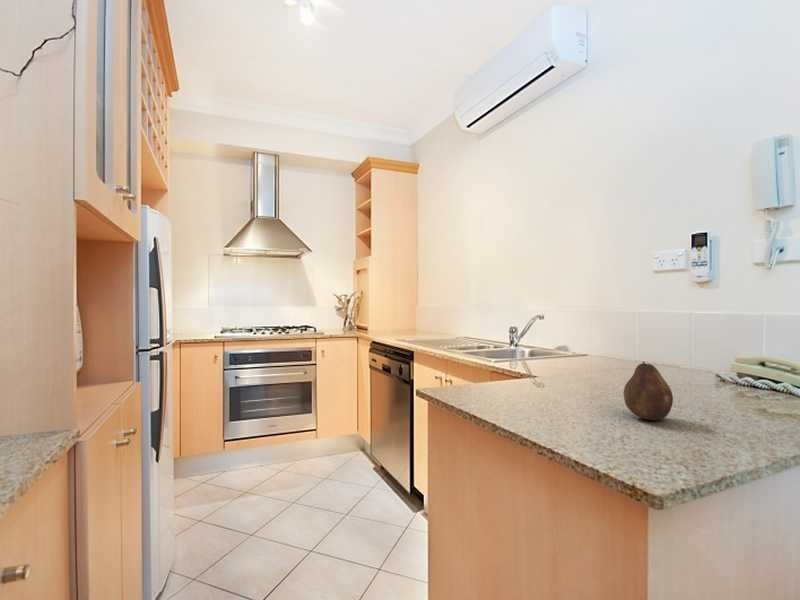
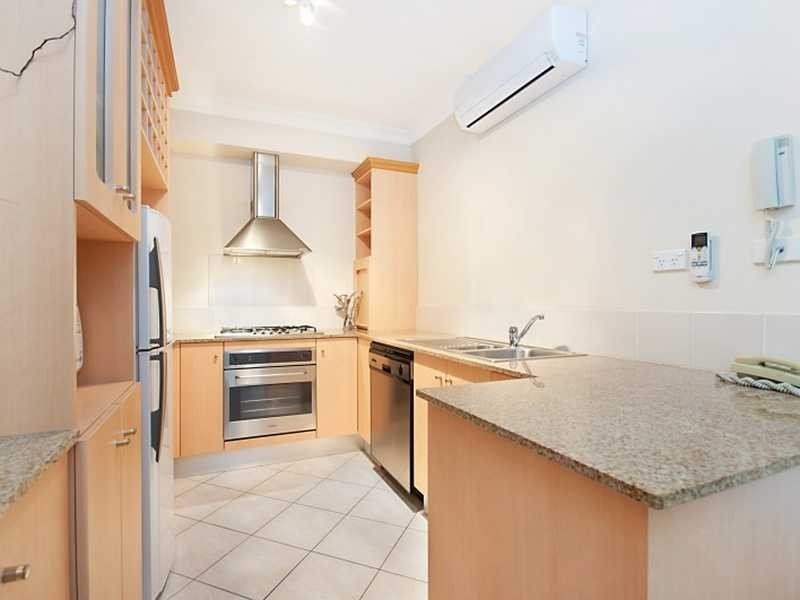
- fruit [622,360,674,421]
